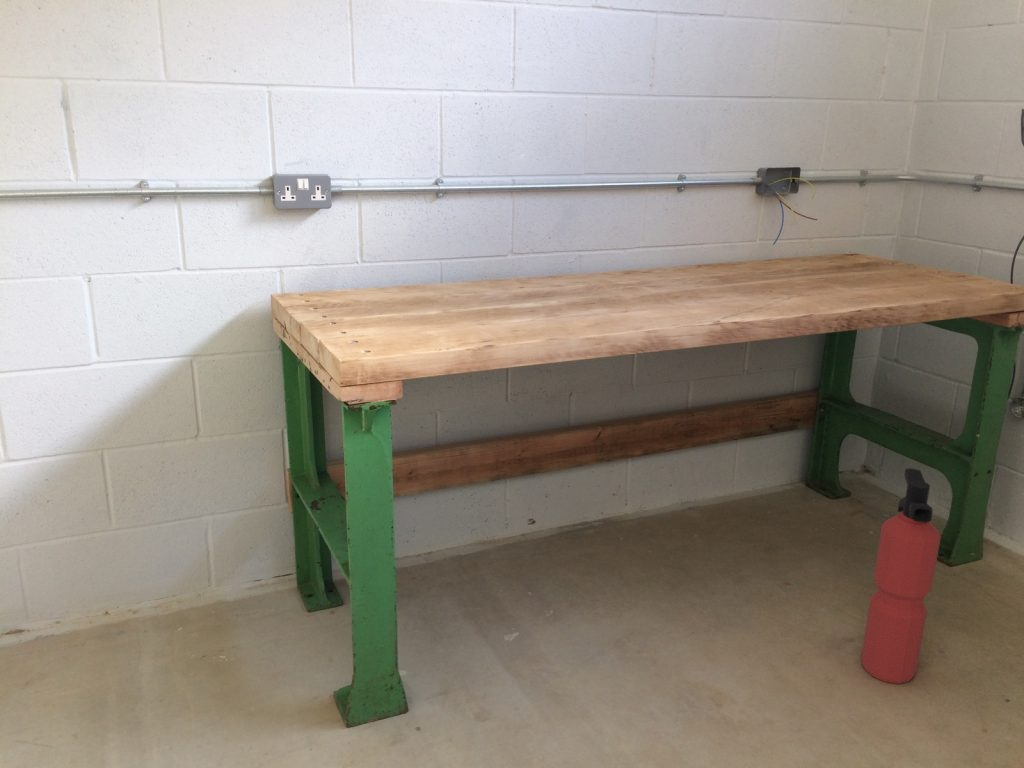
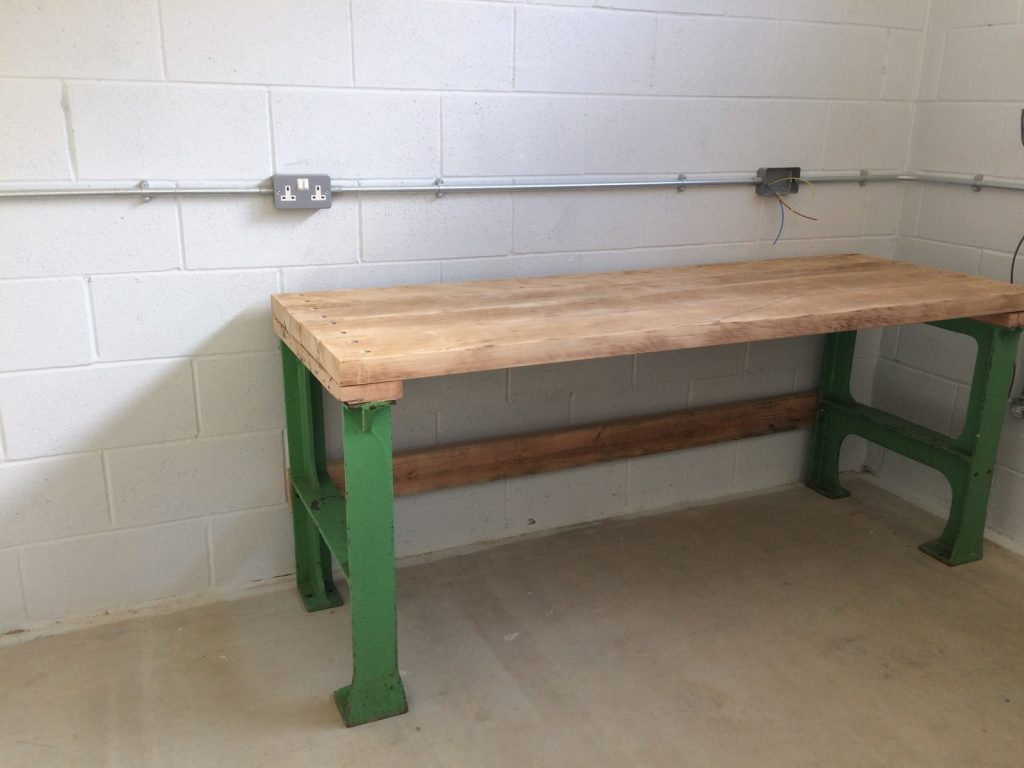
- fire extinguisher [860,467,942,685]
